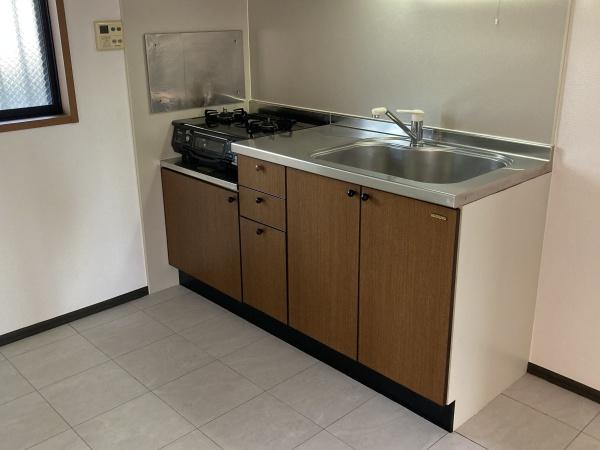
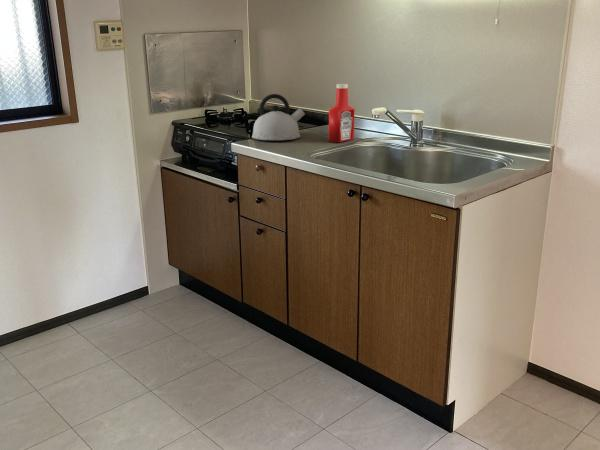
+ soap bottle [328,83,356,143]
+ kettle [251,93,306,141]
